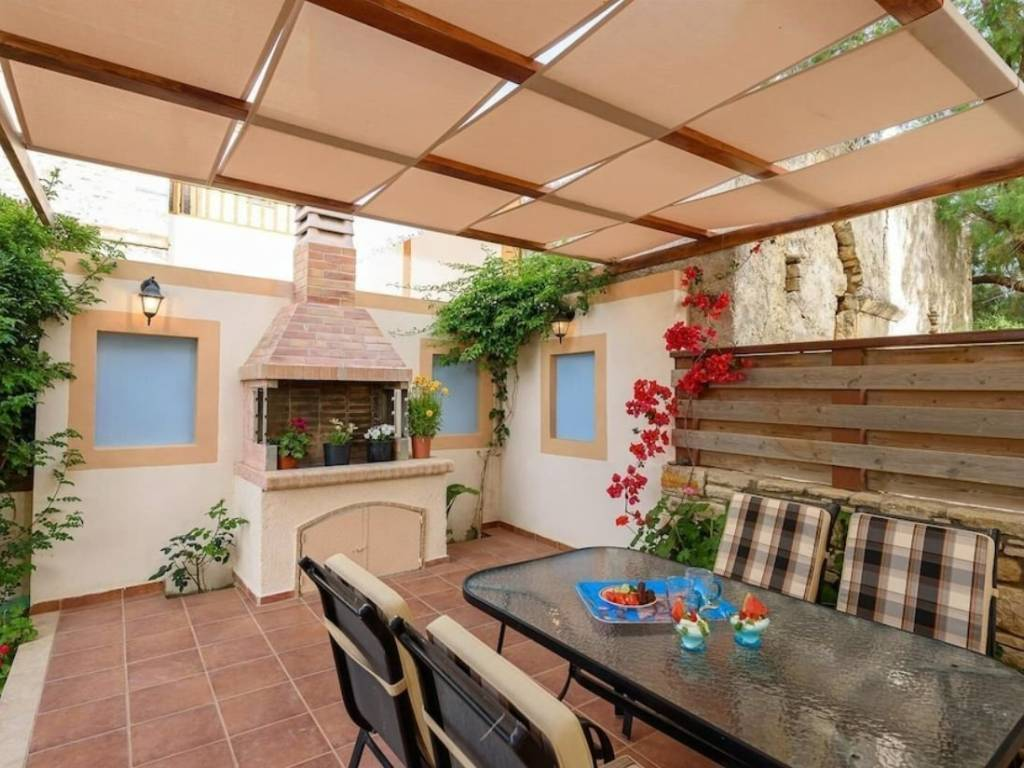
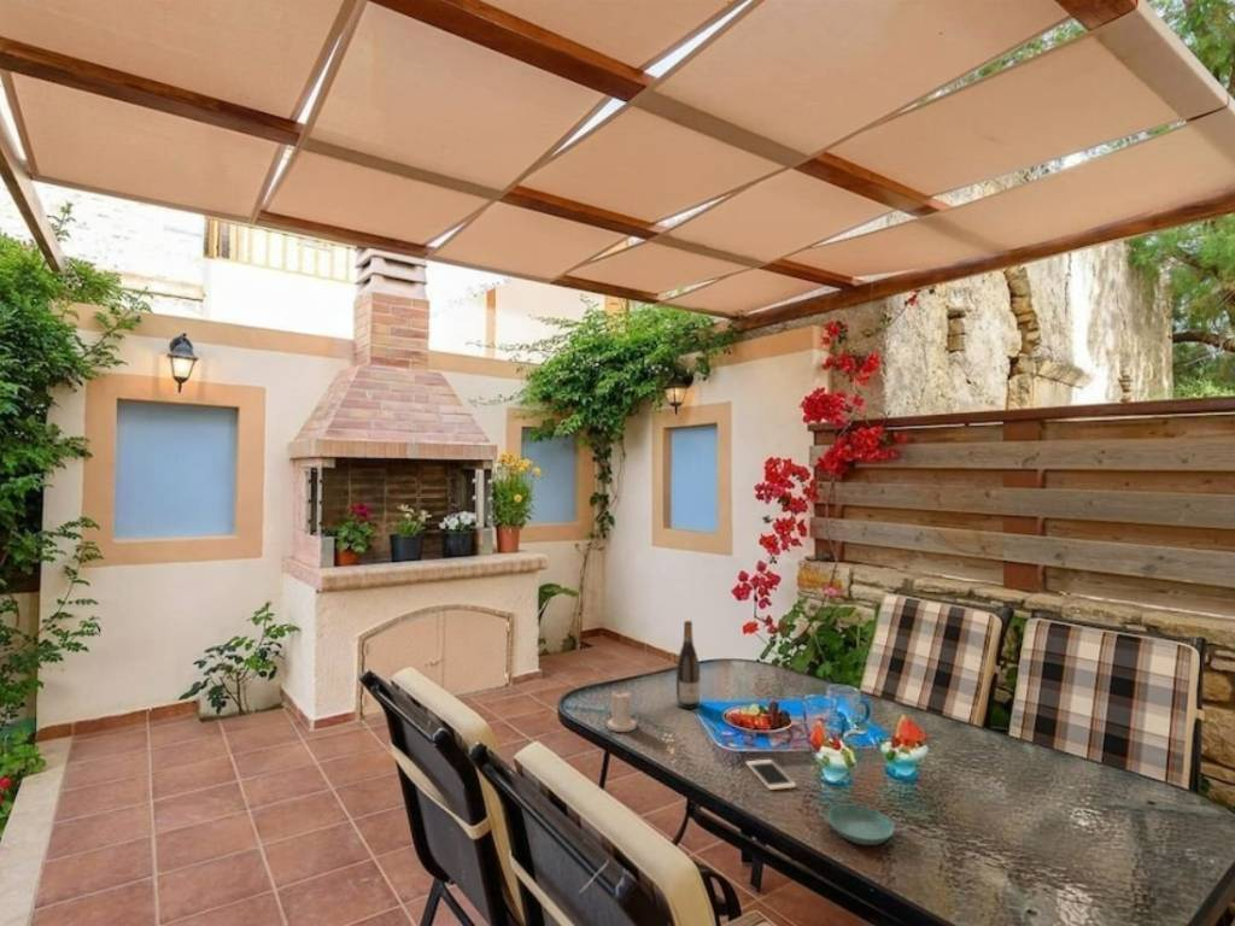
+ saucer [826,803,896,846]
+ candle [605,686,638,733]
+ cell phone [744,758,797,791]
+ wine bottle [675,620,701,710]
